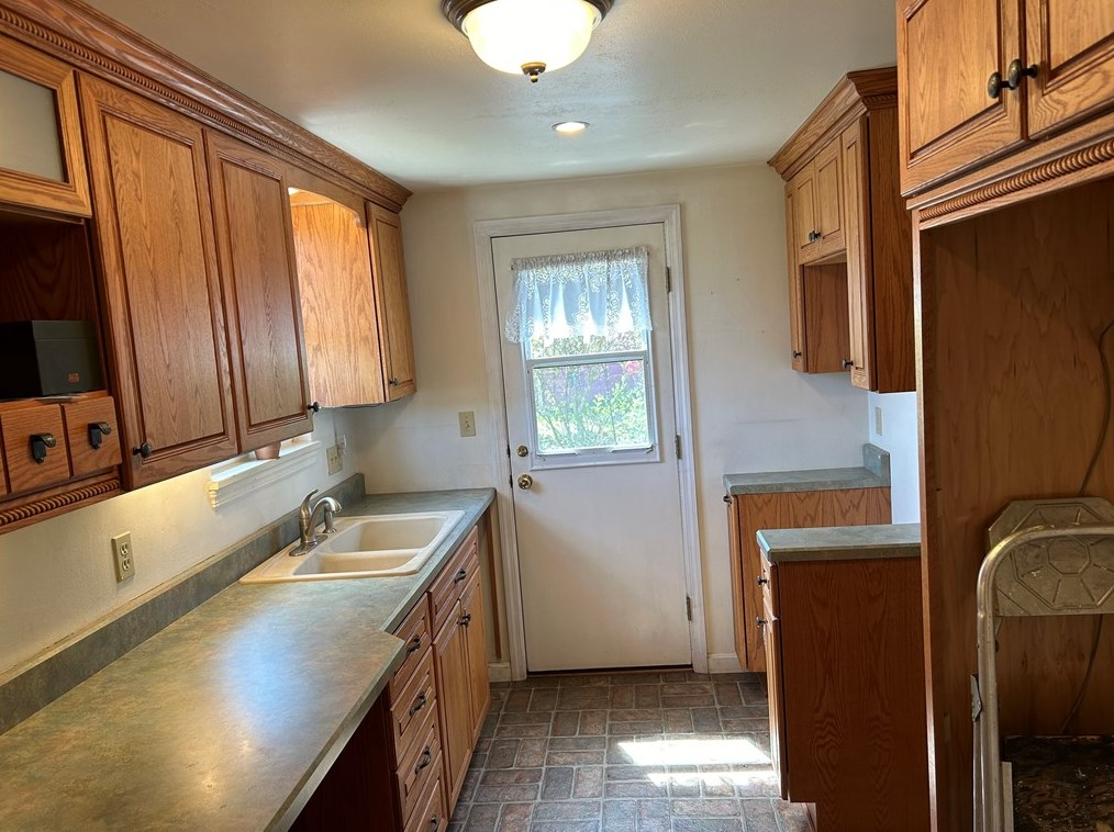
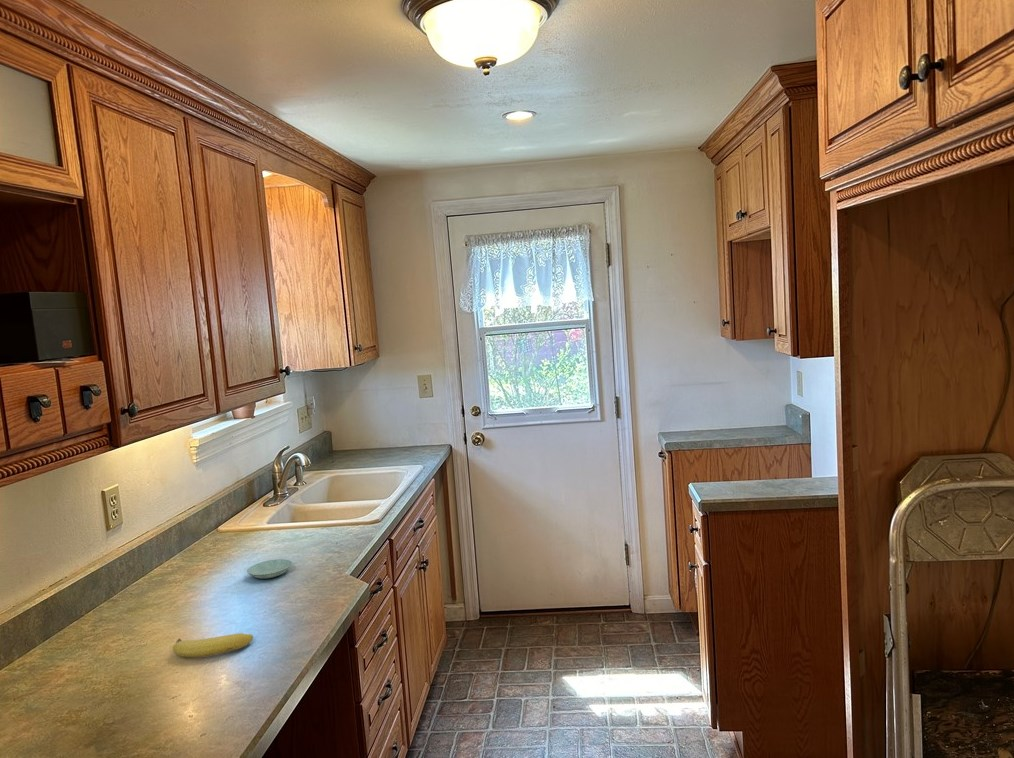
+ saucer [246,558,293,580]
+ fruit [172,632,254,658]
